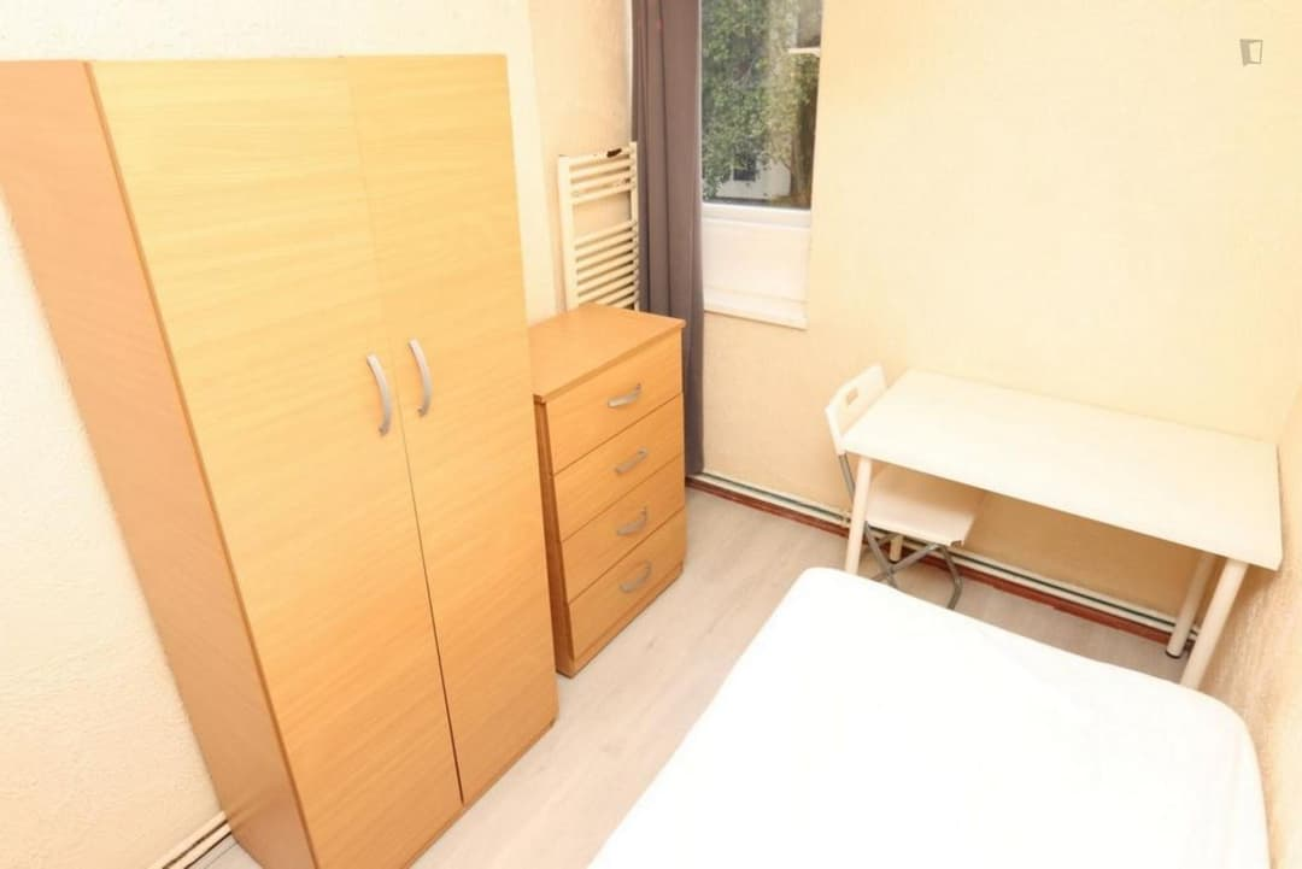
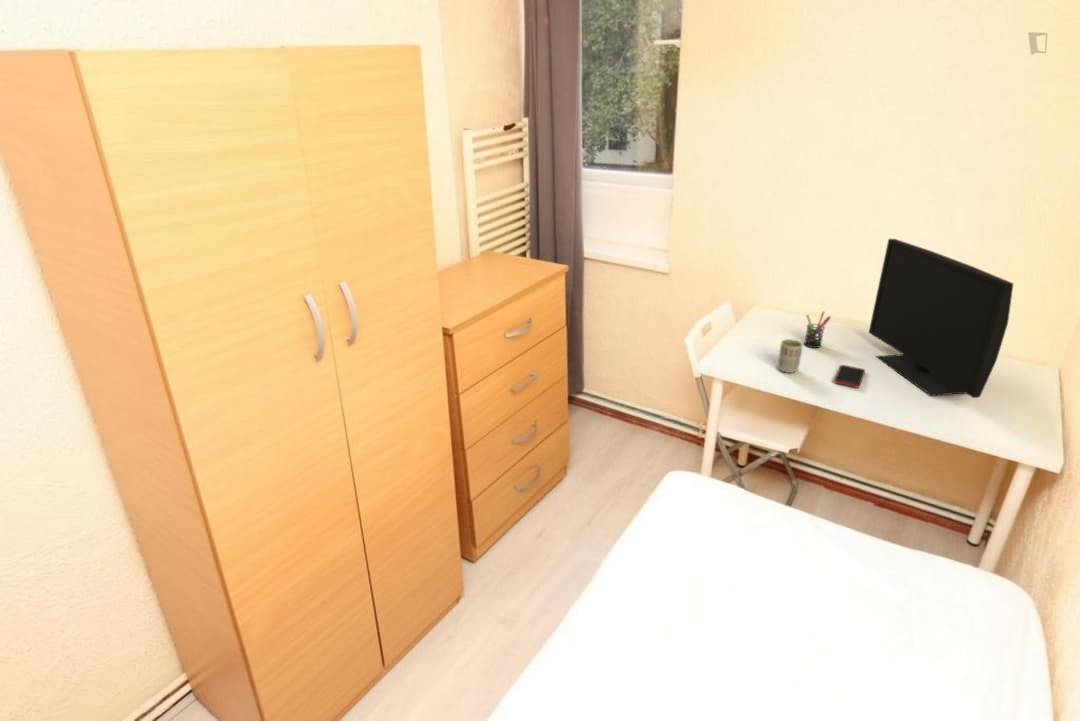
+ cell phone [833,364,866,389]
+ monitor [868,238,1014,399]
+ pen holder [803,310,832,349]
+ cup [776,338,804,374]
